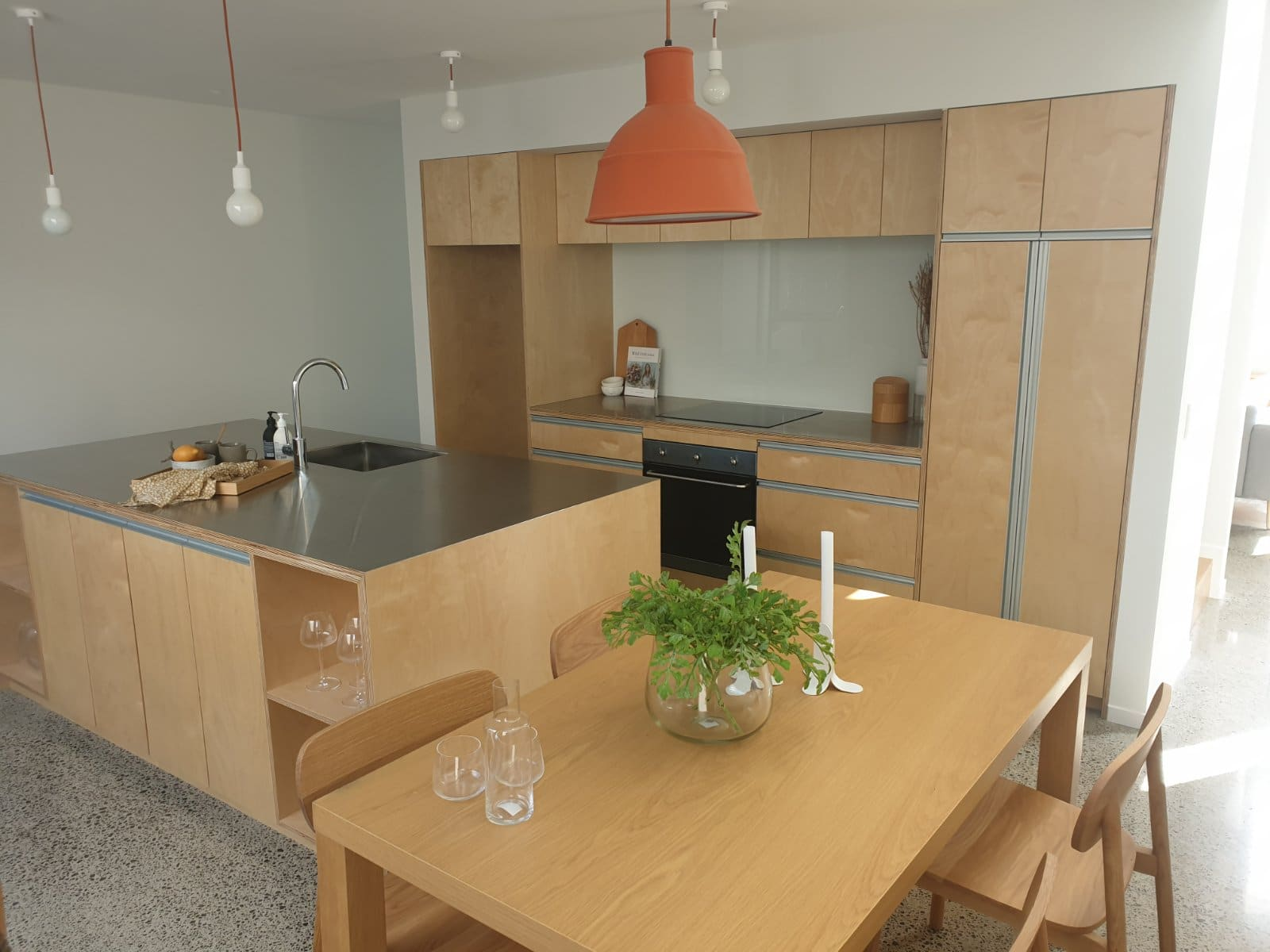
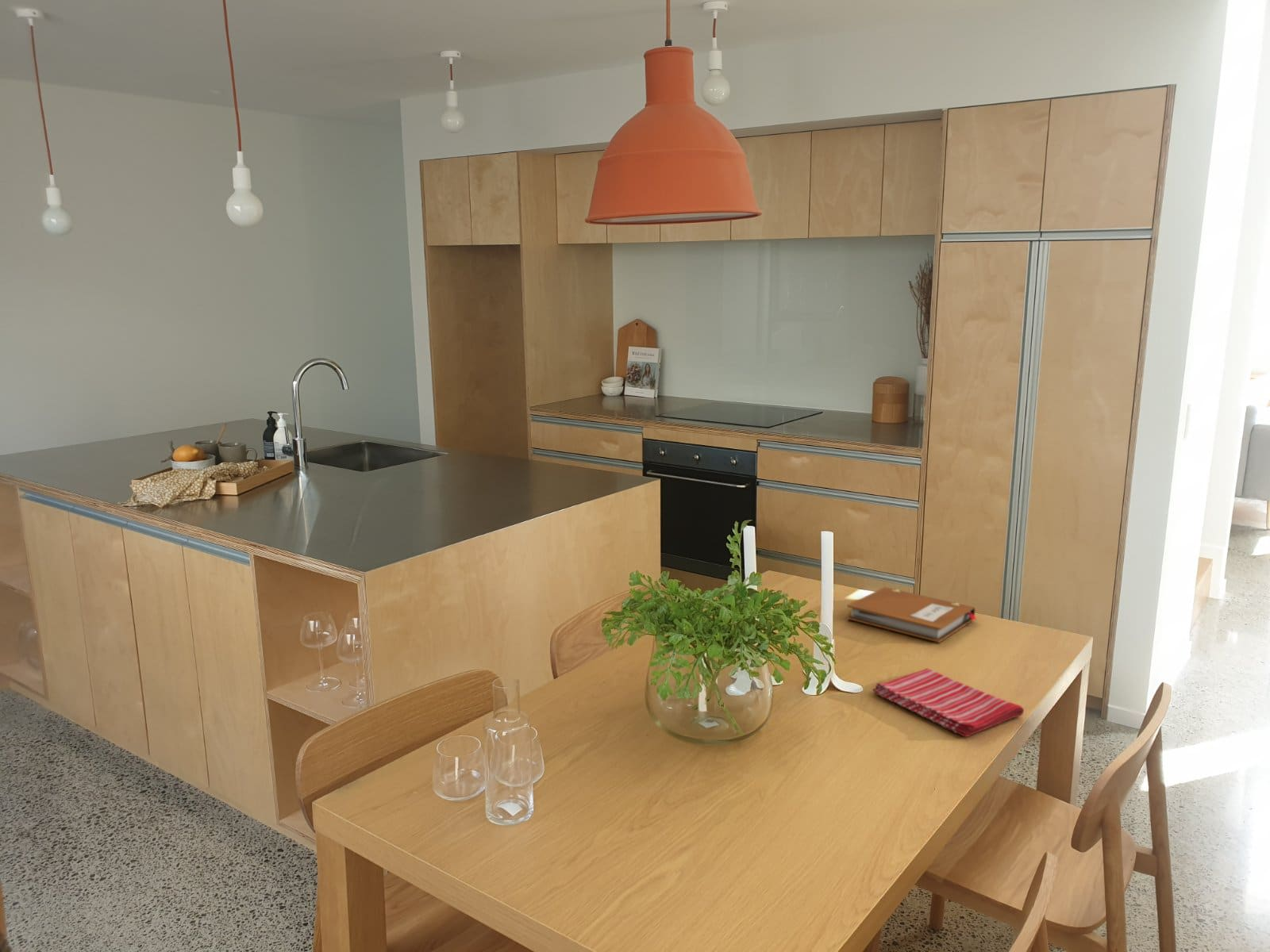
+ notebook [846,586,977,643]
+ dish towel [872,667,1025,738]
